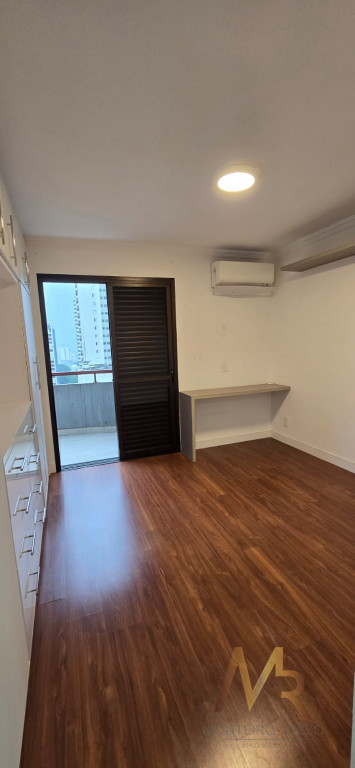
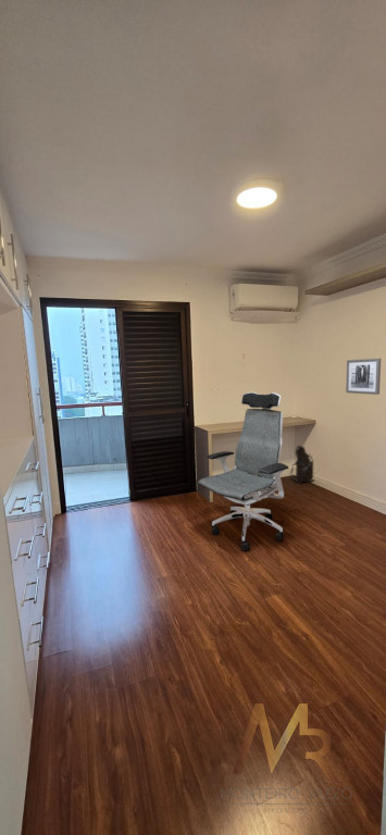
+ wall art [345,358,382,396]
+ shoulder bag [288,445,314,484]
+ office chair [197,391,289,552]
